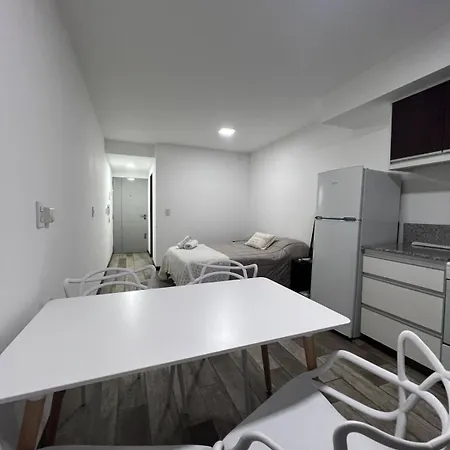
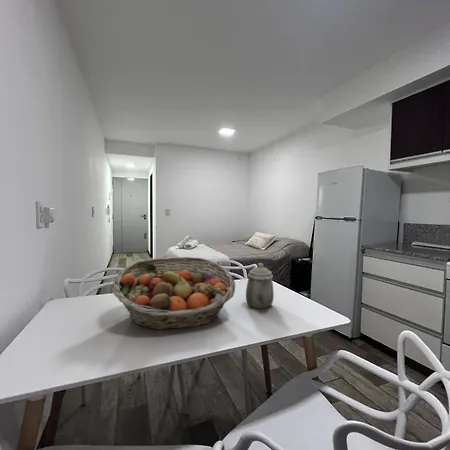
+ fruit basket [112,256,236,331]
+ teapot [245,262,275,309]
